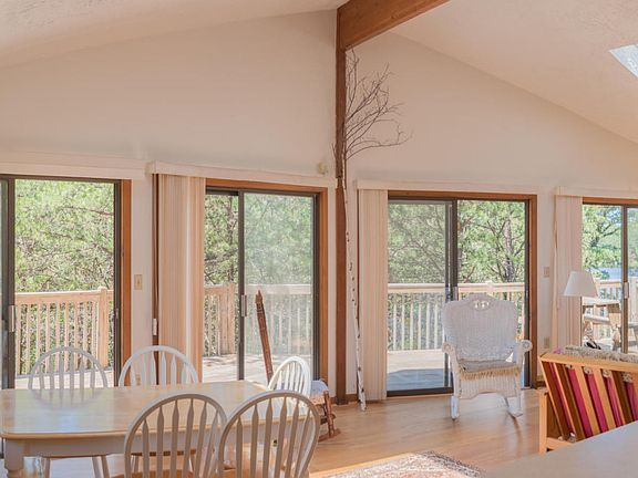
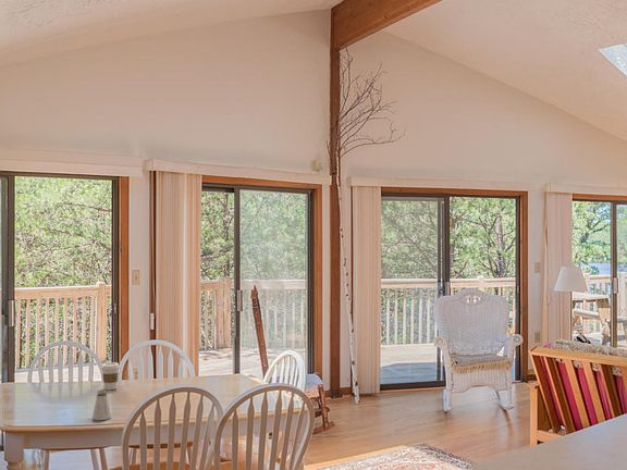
+ saltshaker [91,392,112,421]
+ coffee cup [100,361,121,391]
